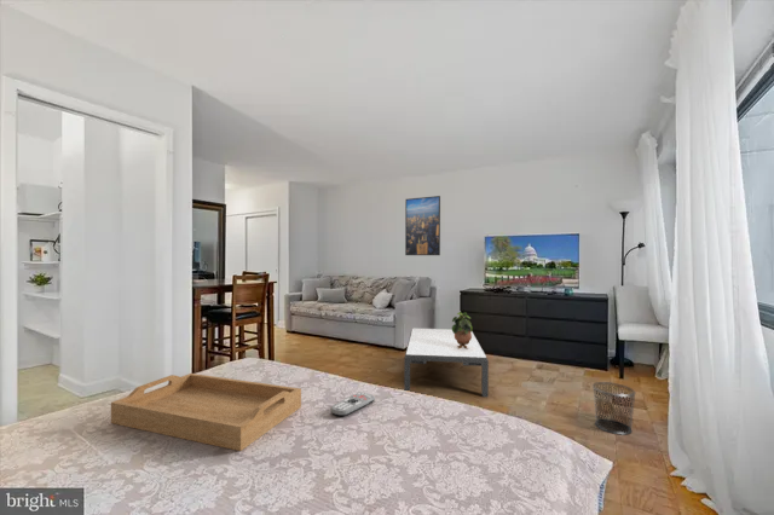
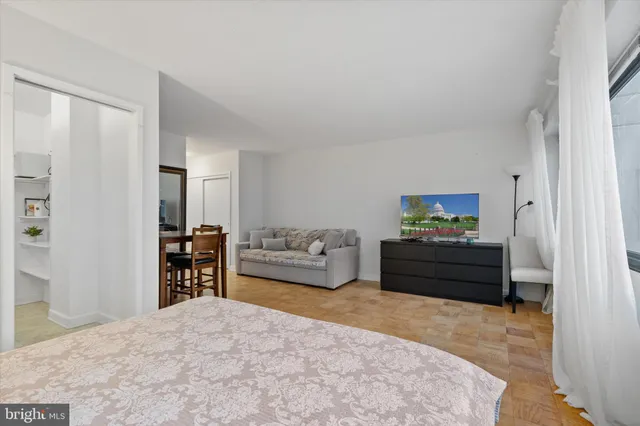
- potted plant [451,311,473,349]
- remote control [330,390,376,417]
- coffee table [403,328,490,399]
- serving tray [110,372,302,452]
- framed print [404,195,441,256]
- waste bin [591,381,637,436]
